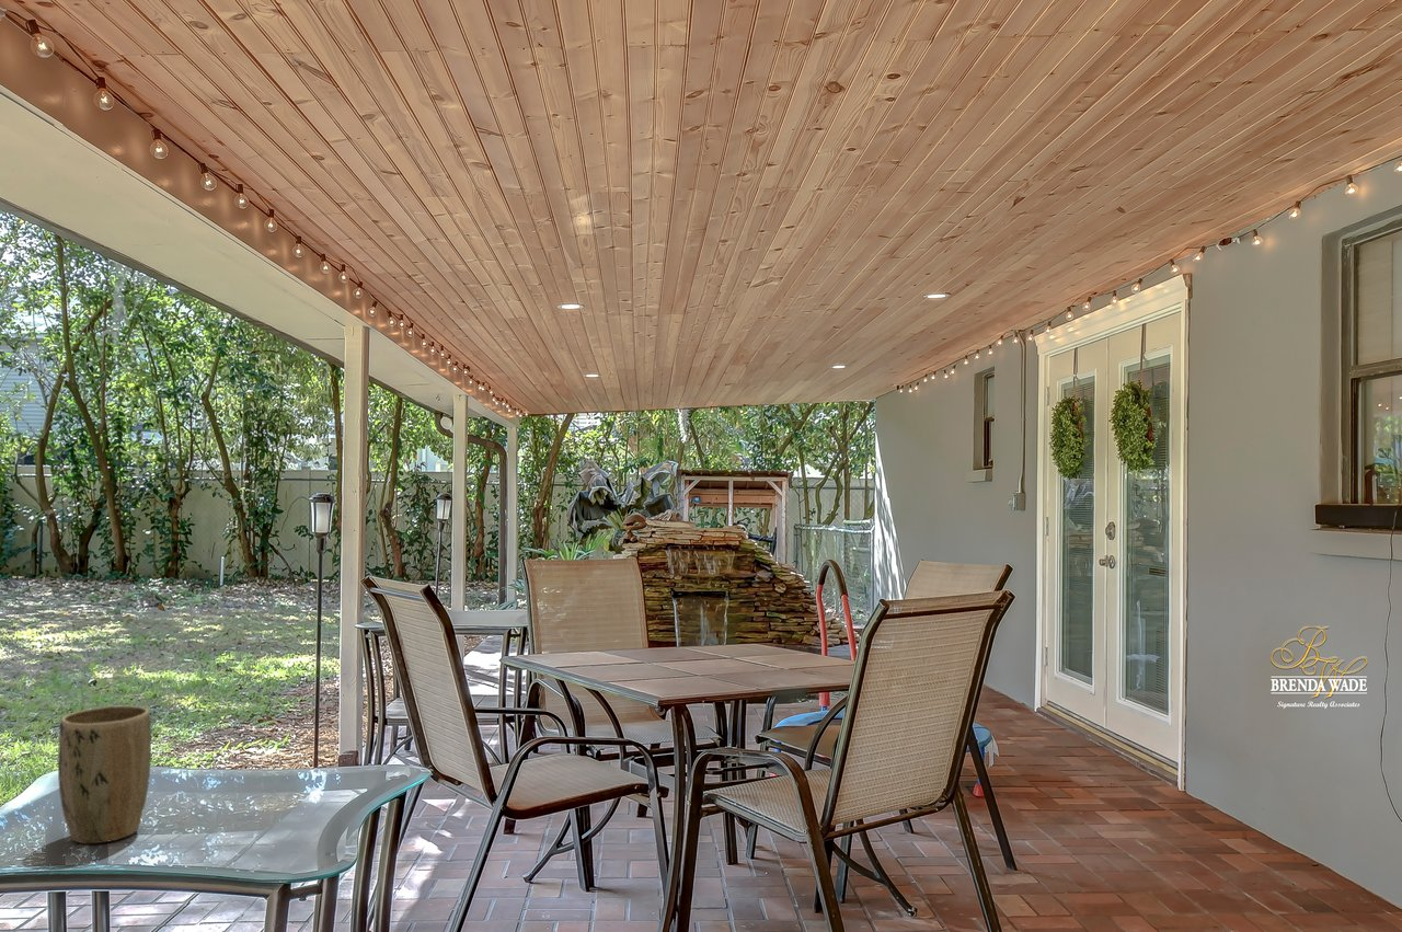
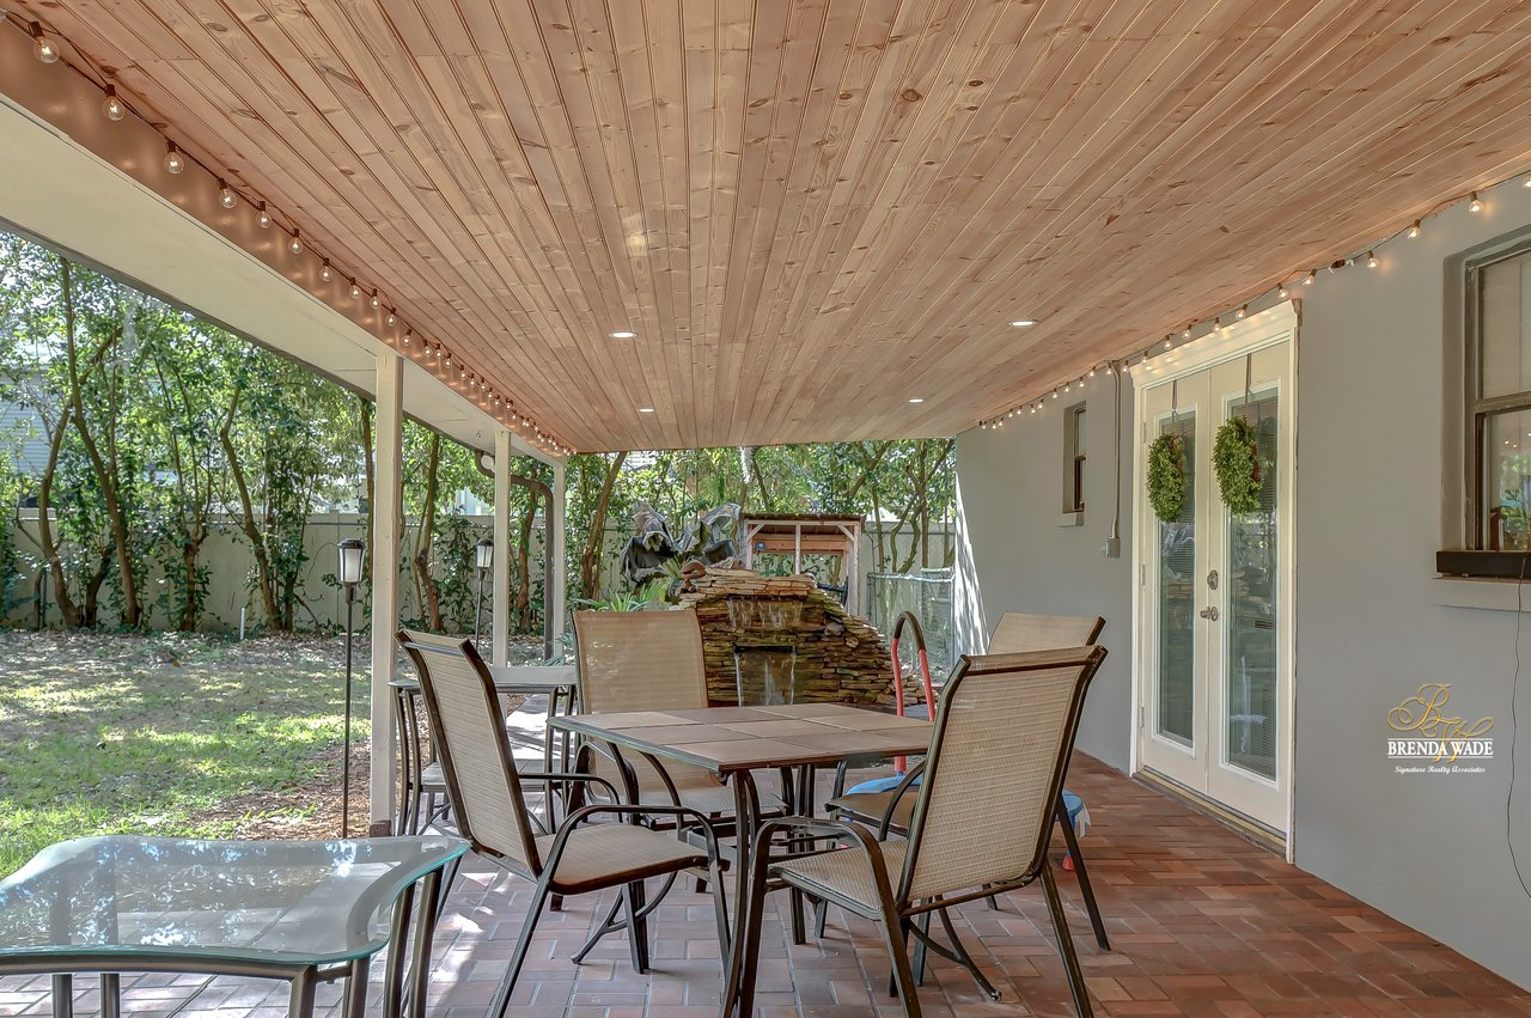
- plant pot [57,704,152,844]
